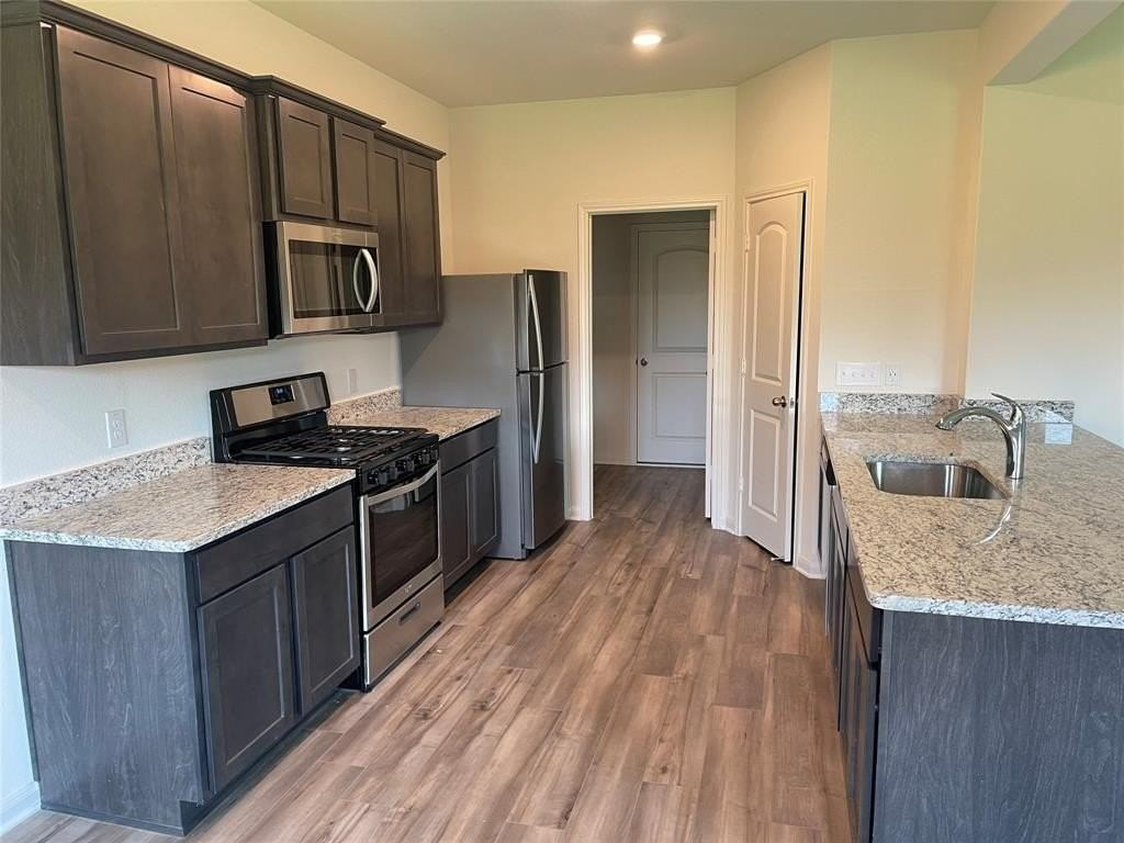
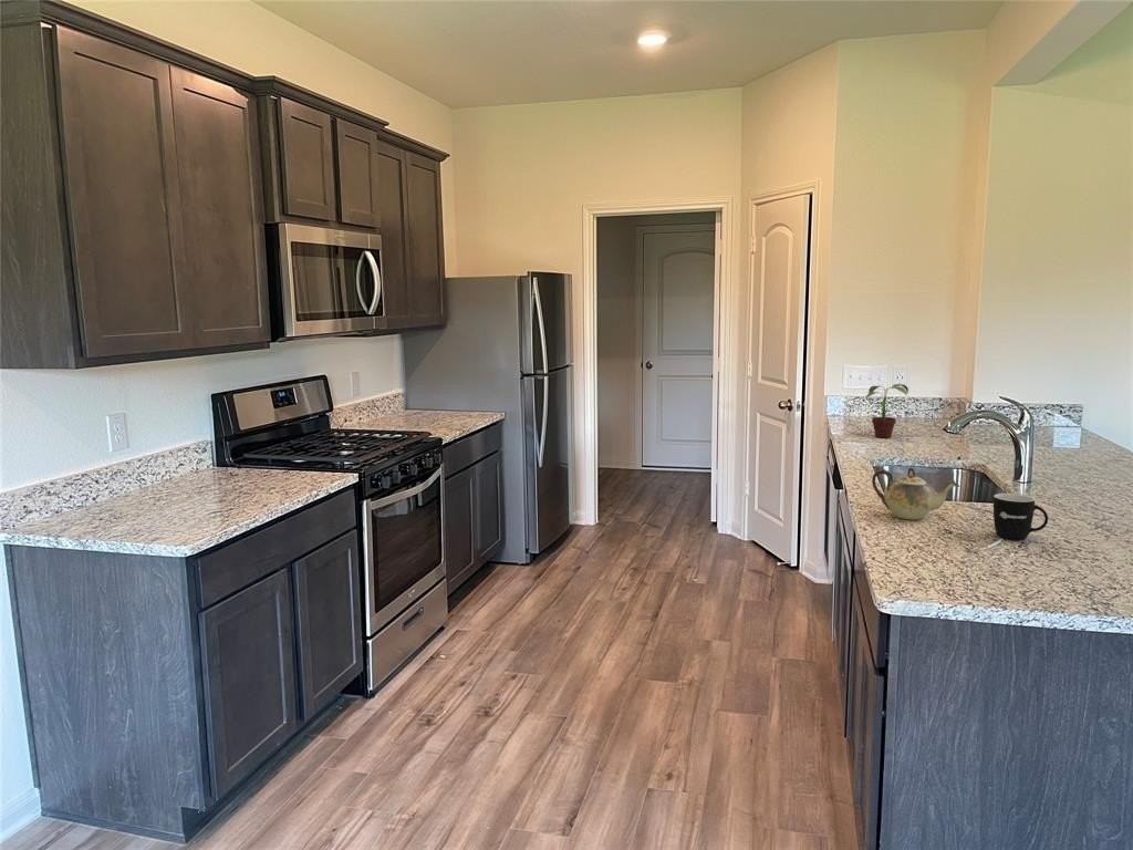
+ potted plant [865,383,909,439]
+ mug [992,493,1049,541]
+ teapot [871,467,960,521]
